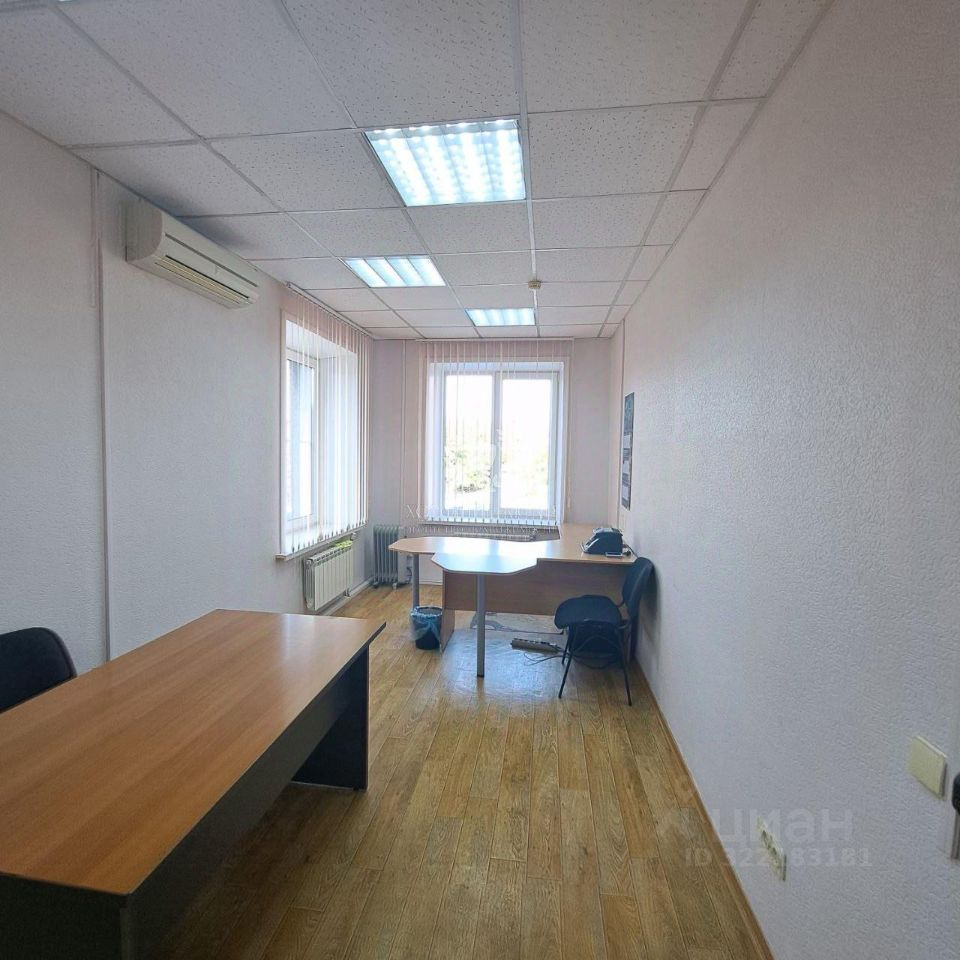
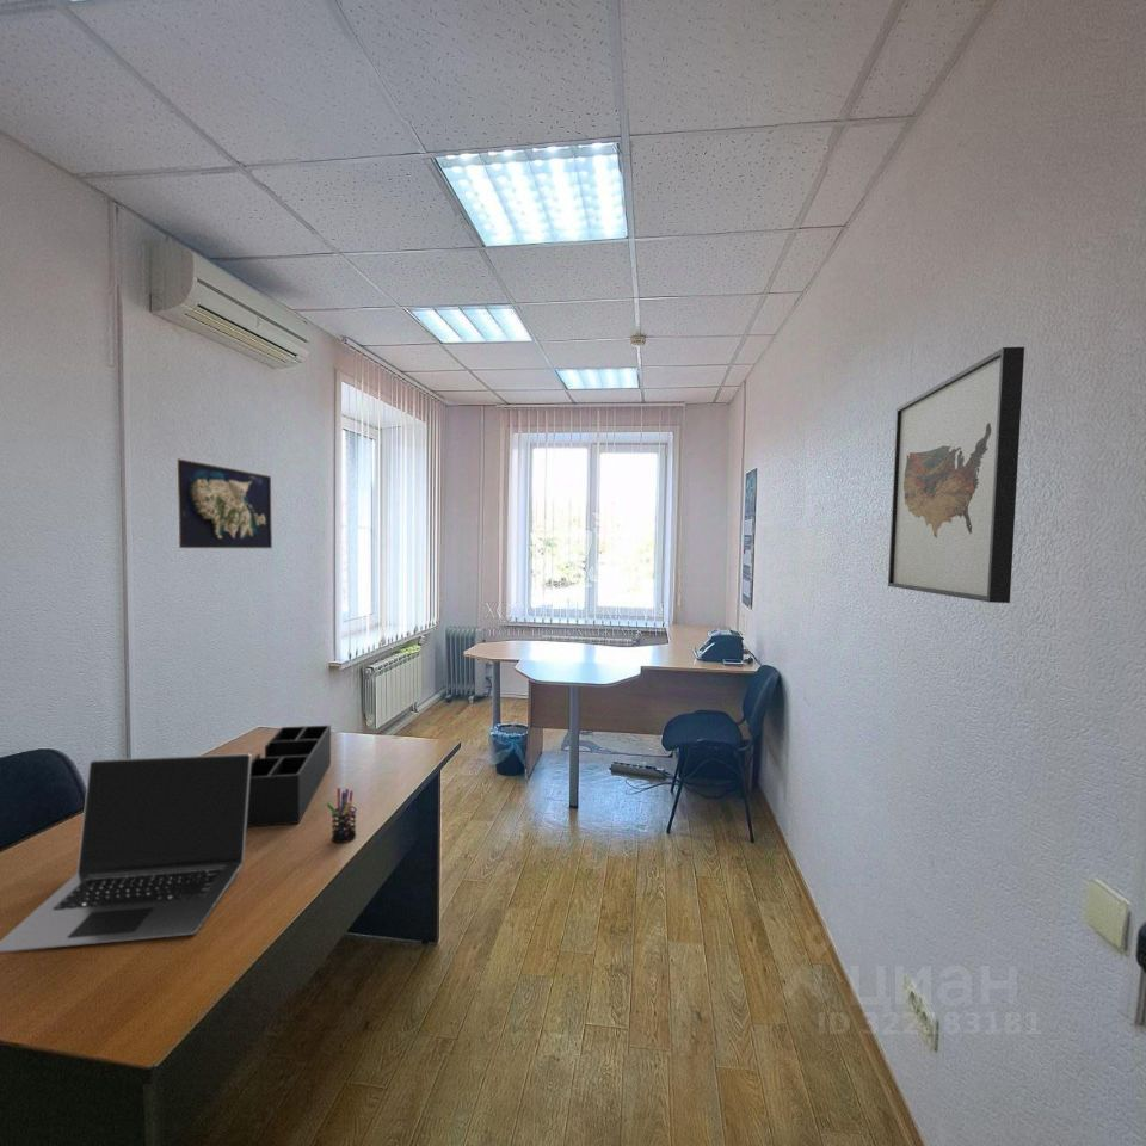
+ laptop [0,752,252,954]
+ map [177,457,273,549]
+ pen holder [325,787,357,844]
+ desk organizer [246,723,332,828]
+ wall art [887,346,1025,604]
